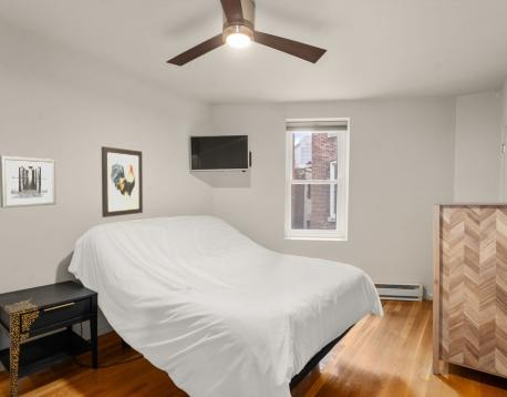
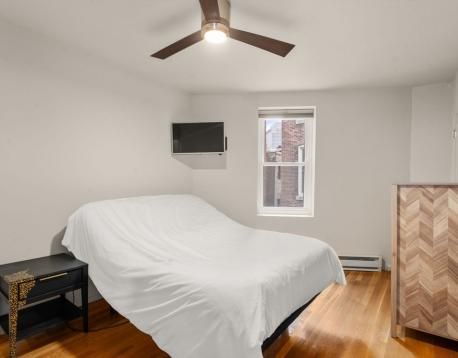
- wall art [0,155,56,208]
- wall art [101,145,144,218]
